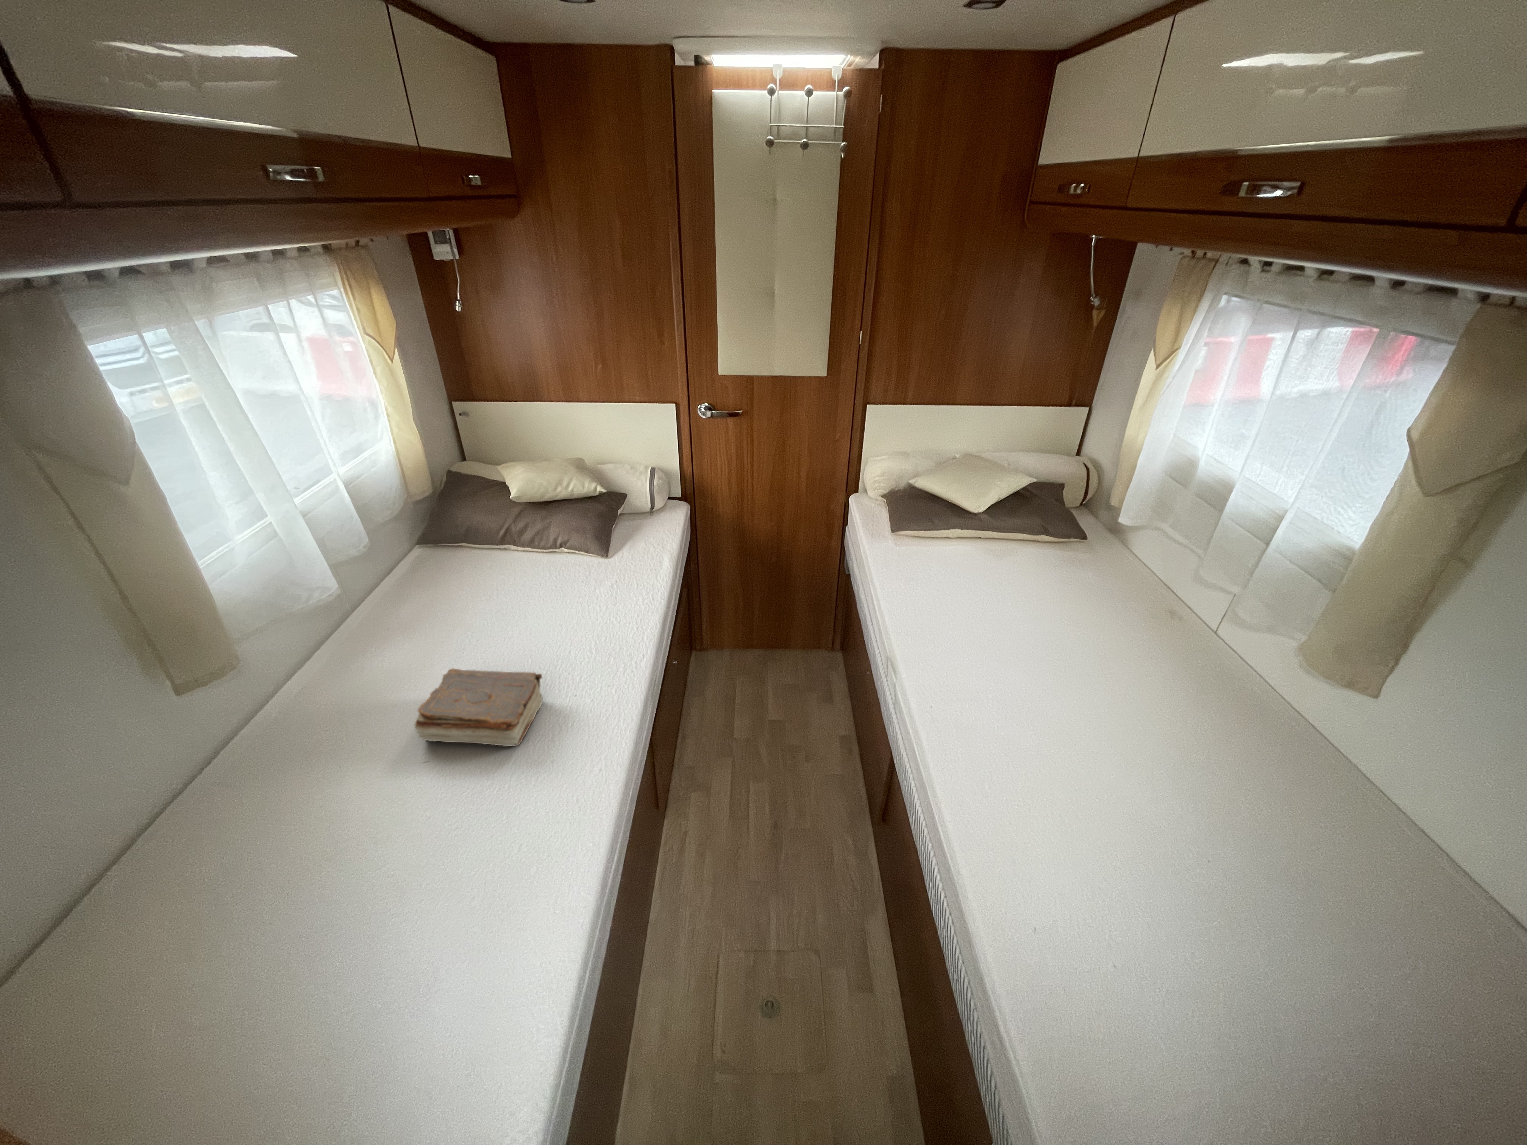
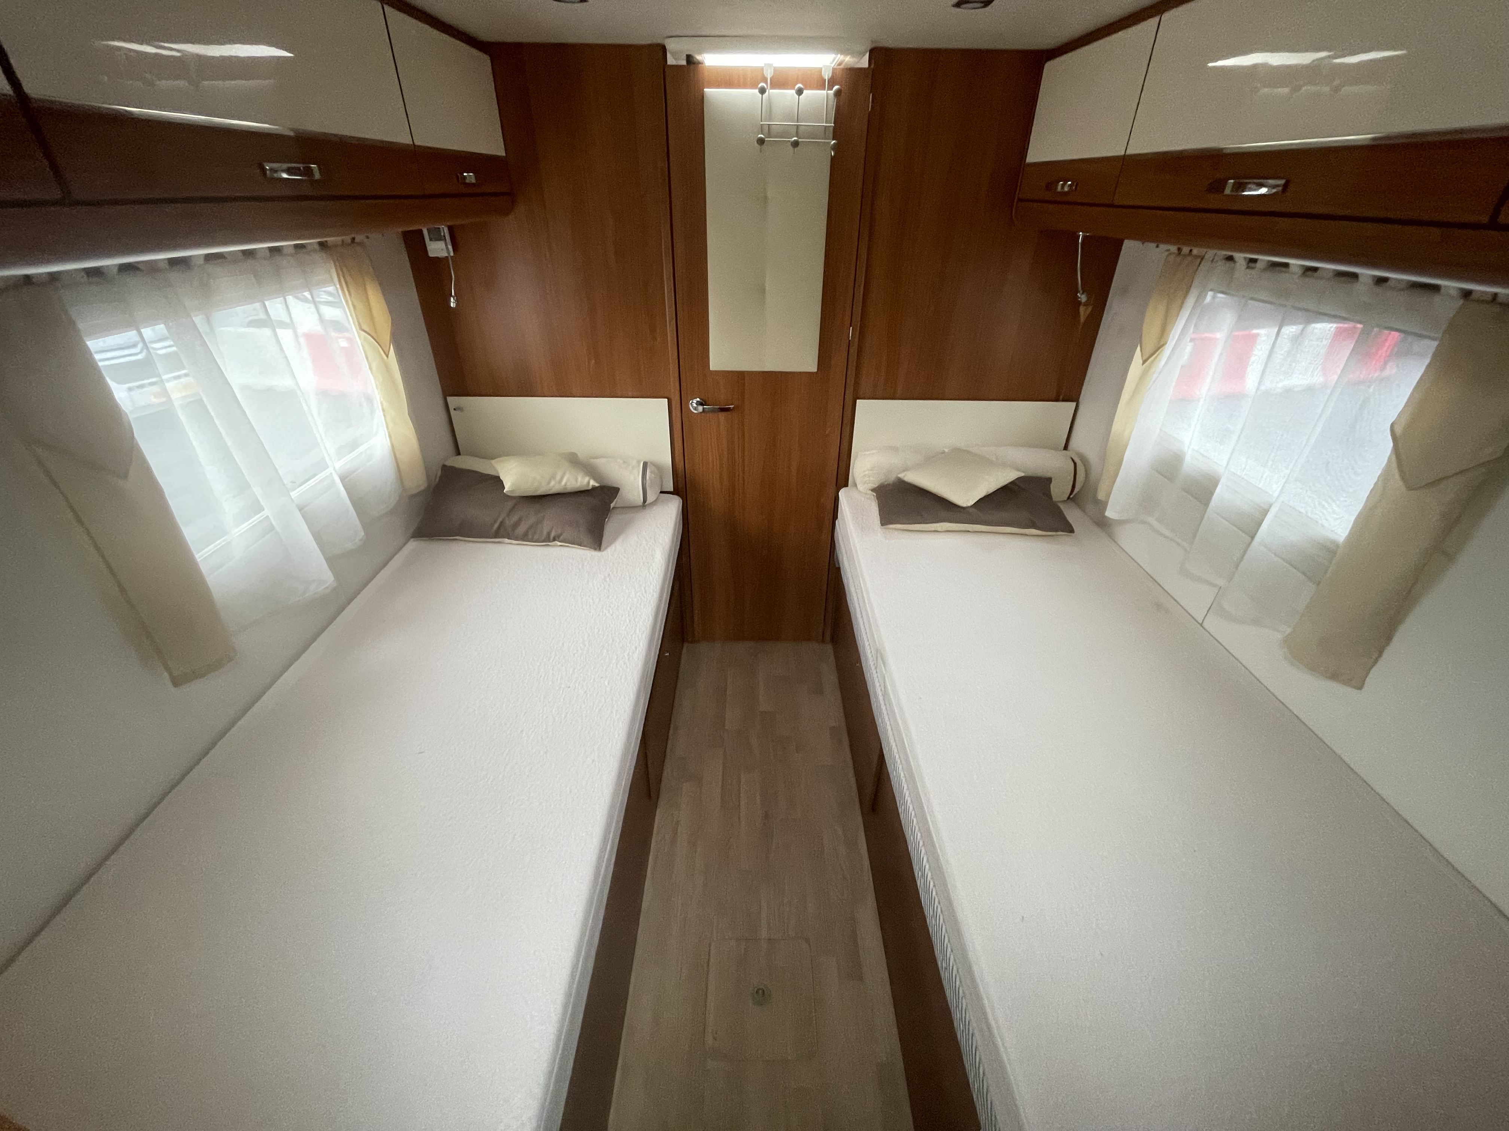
- book [414,668,543,747]
